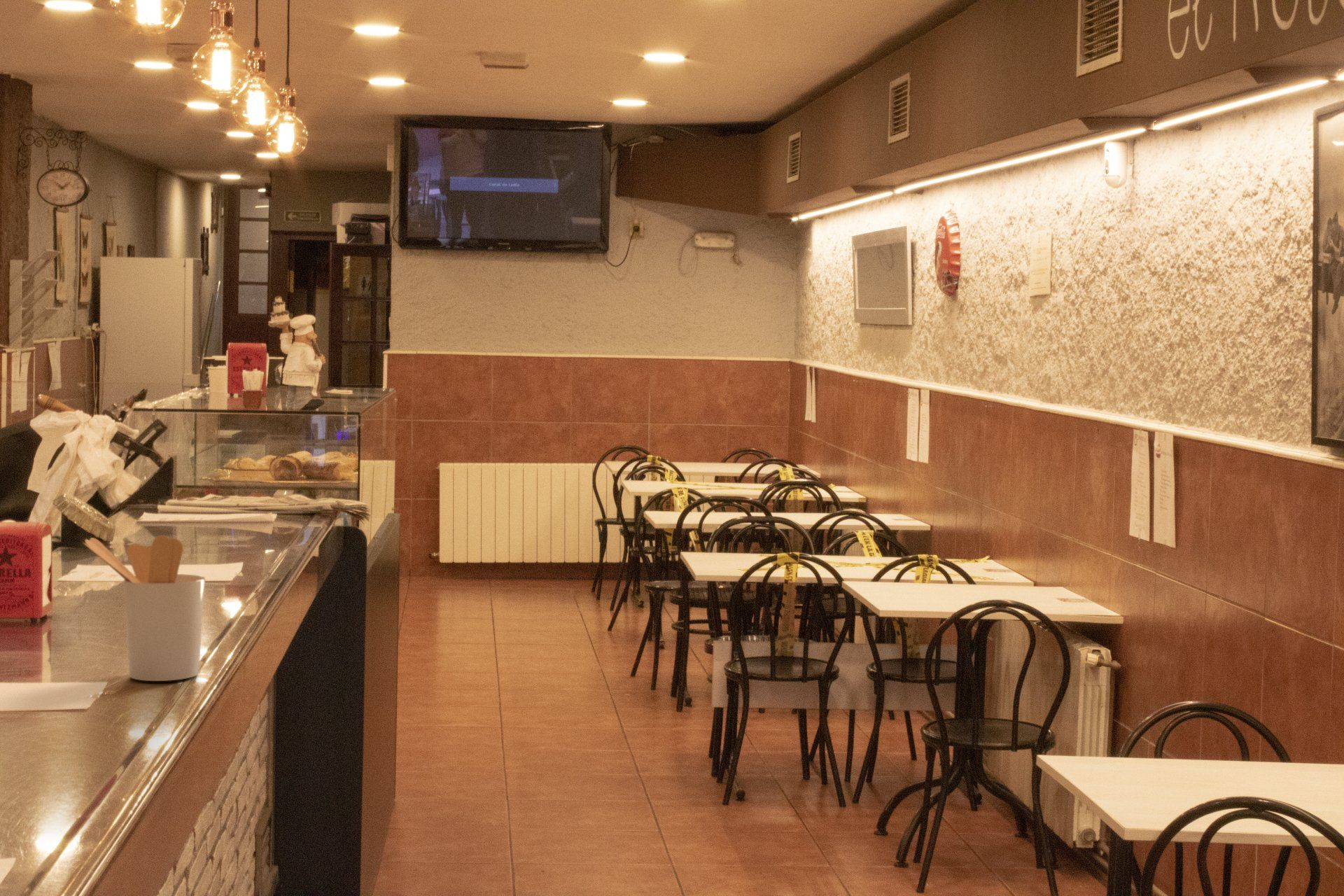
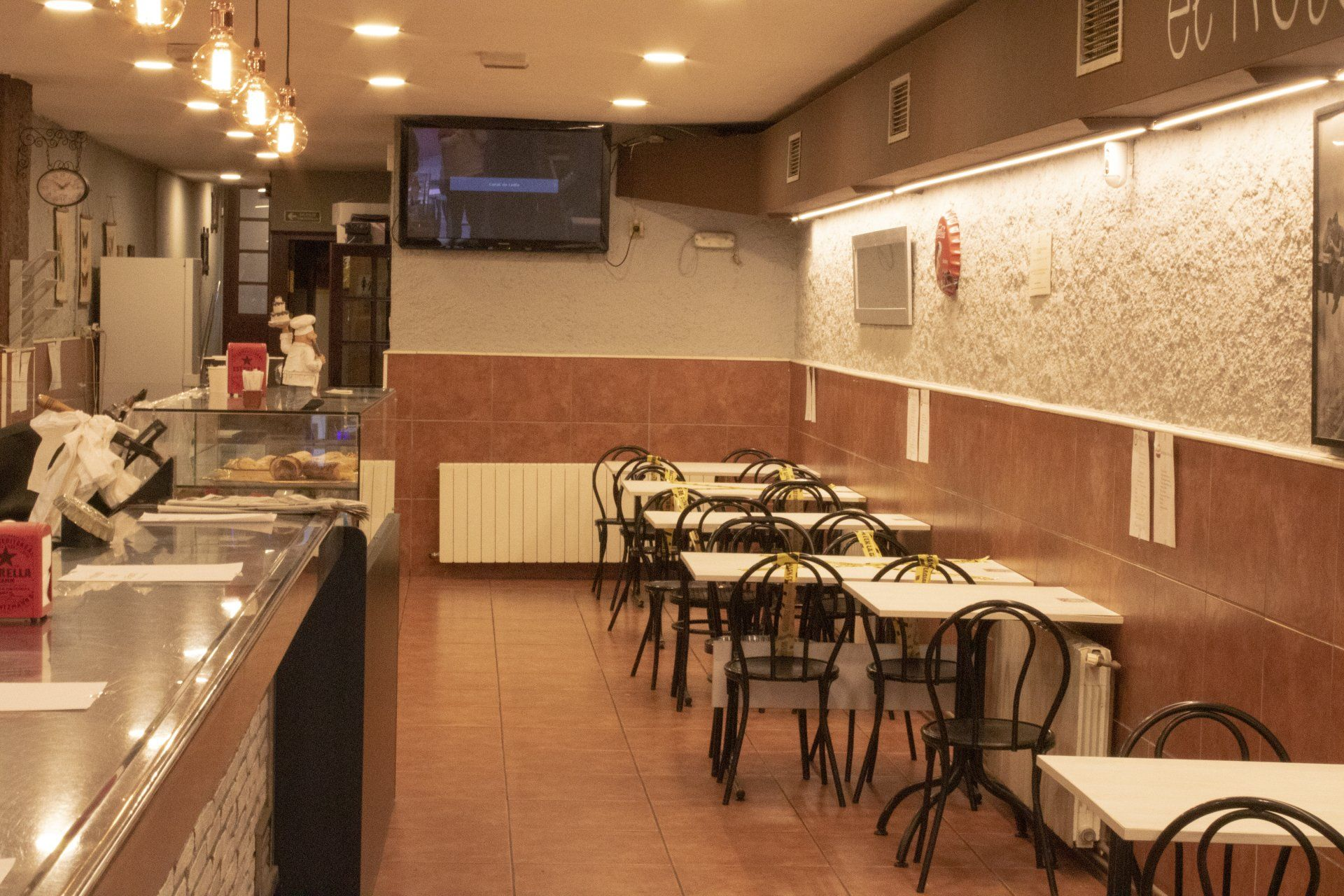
- utensil holder [82,535,207,682]
